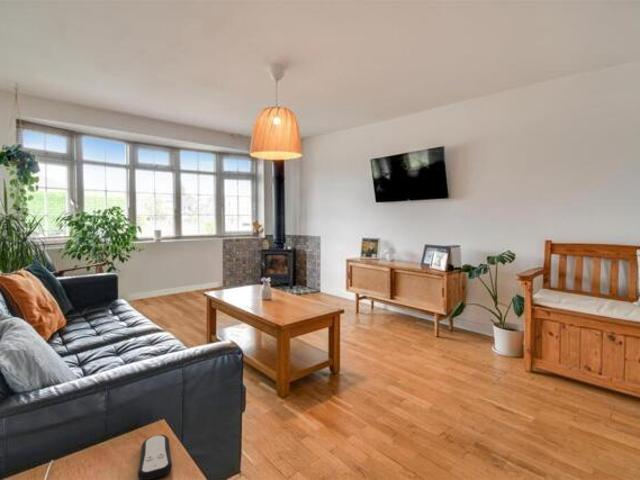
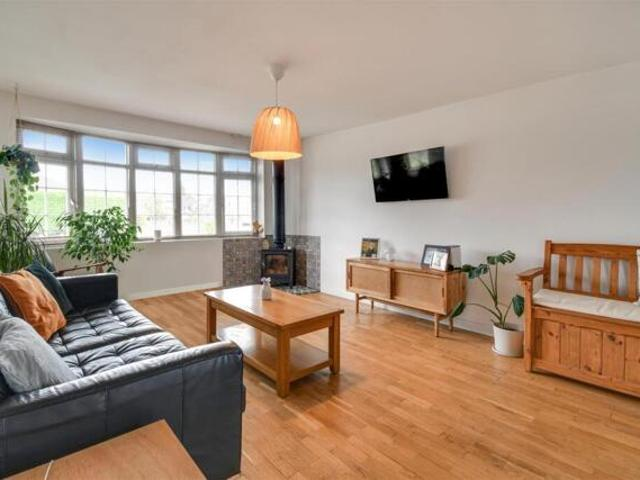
- remote control [137,434,173,480]
